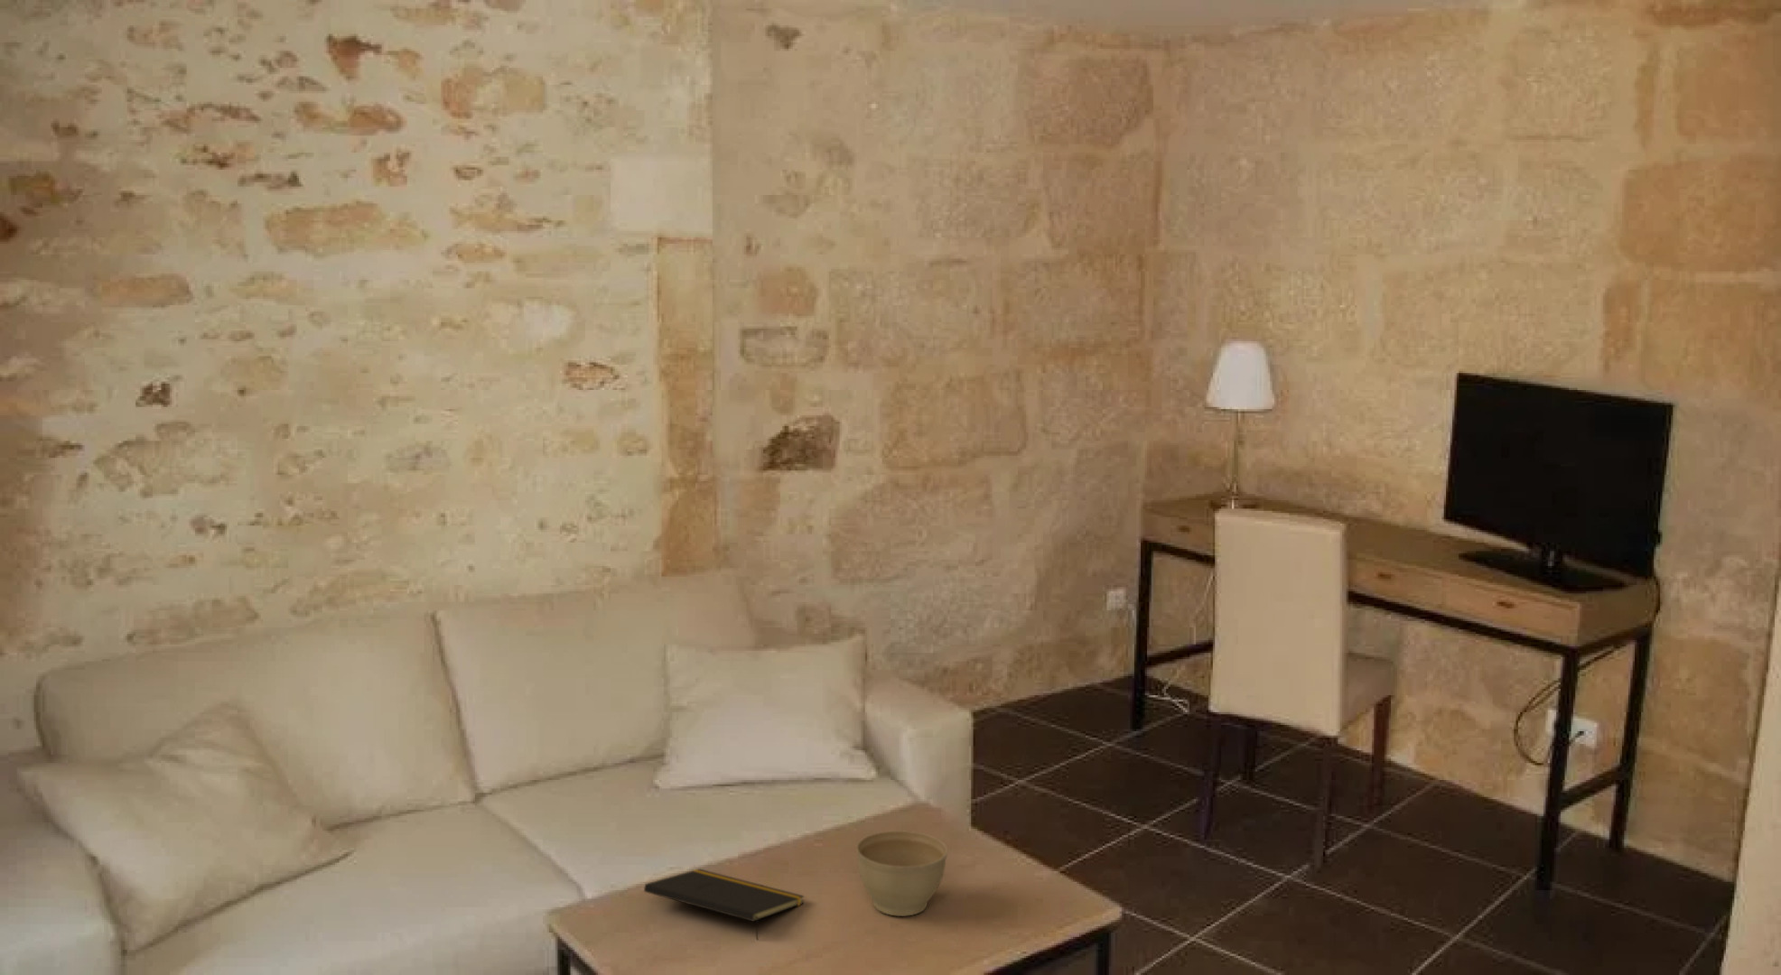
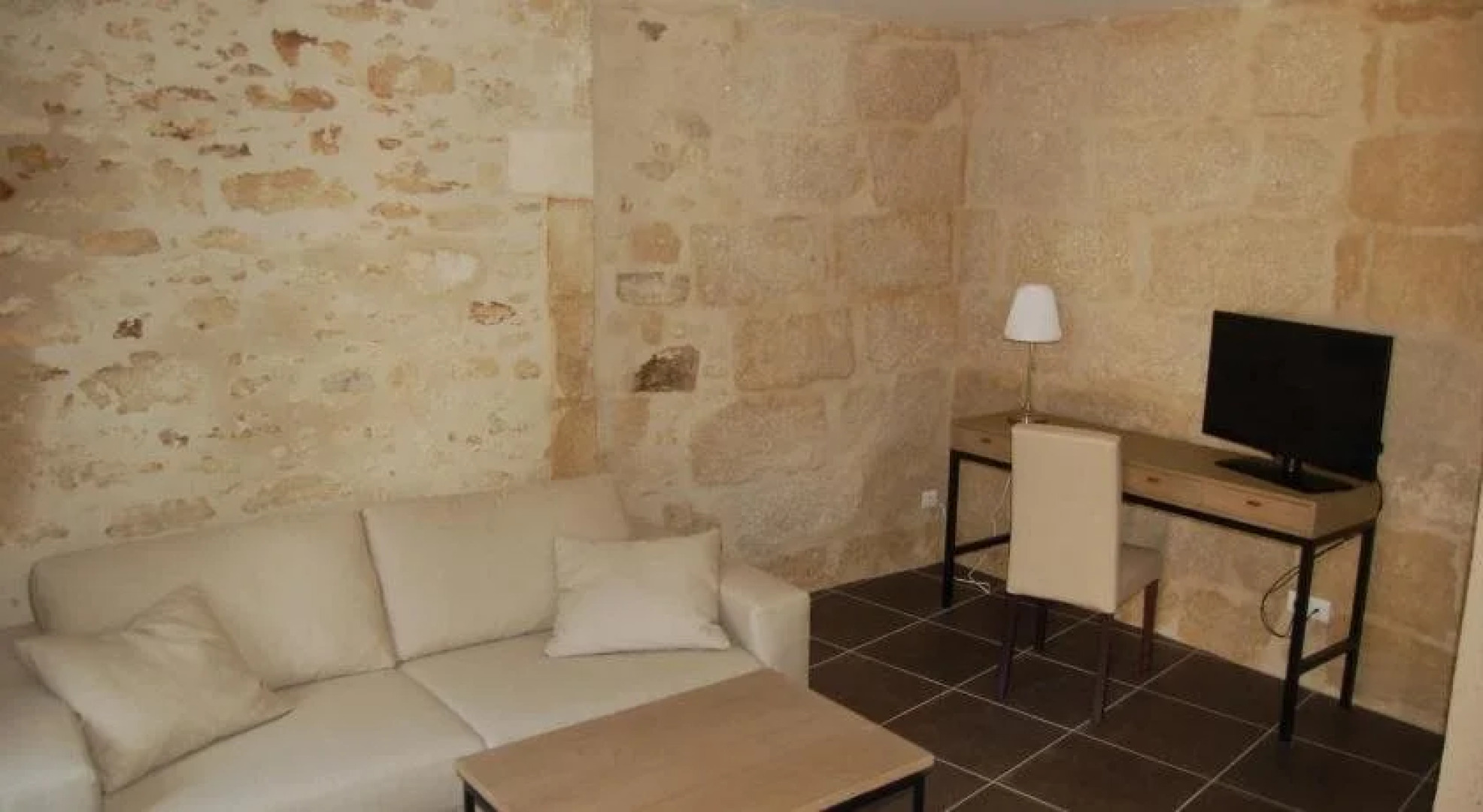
- notepad [643,868,805,940]
- planter bowl [855,830,949,917]
